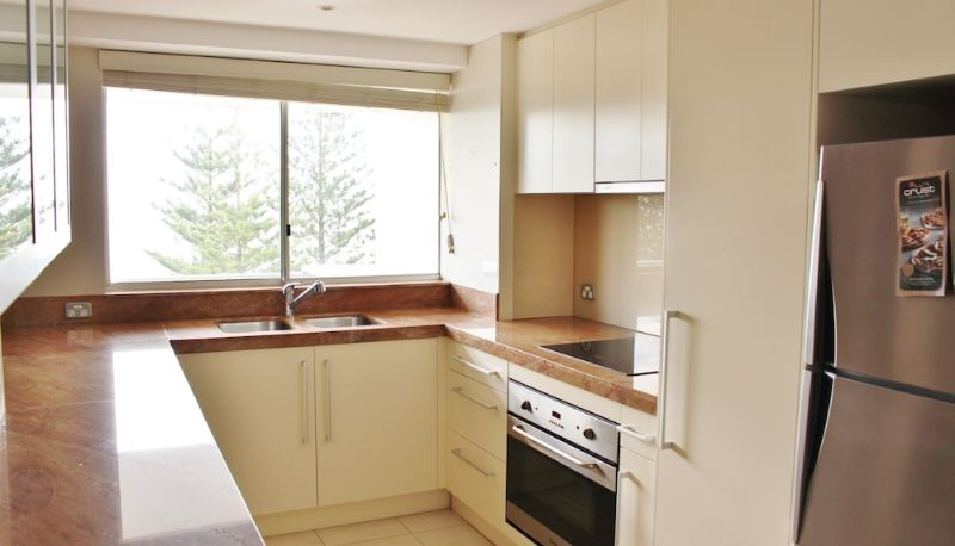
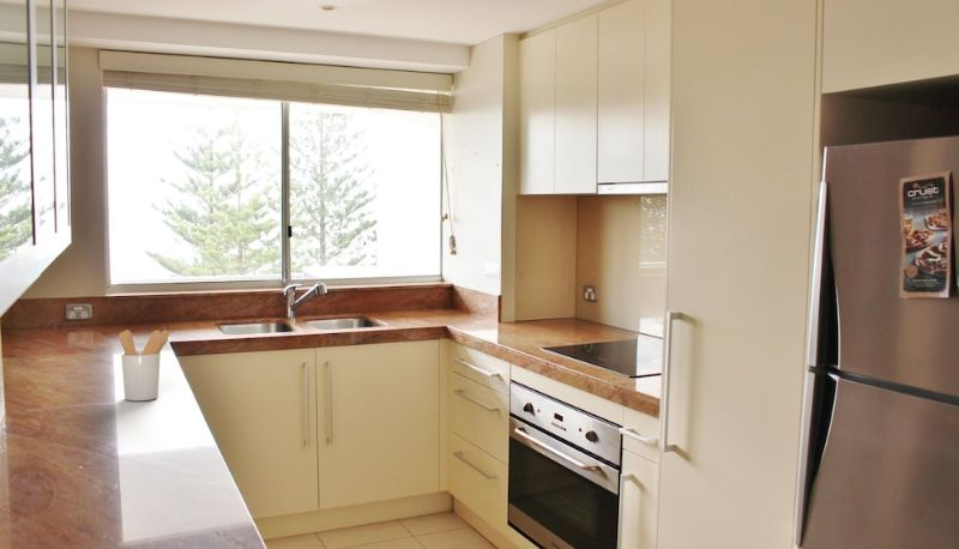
+ utensil holder [117,328,173,402]
